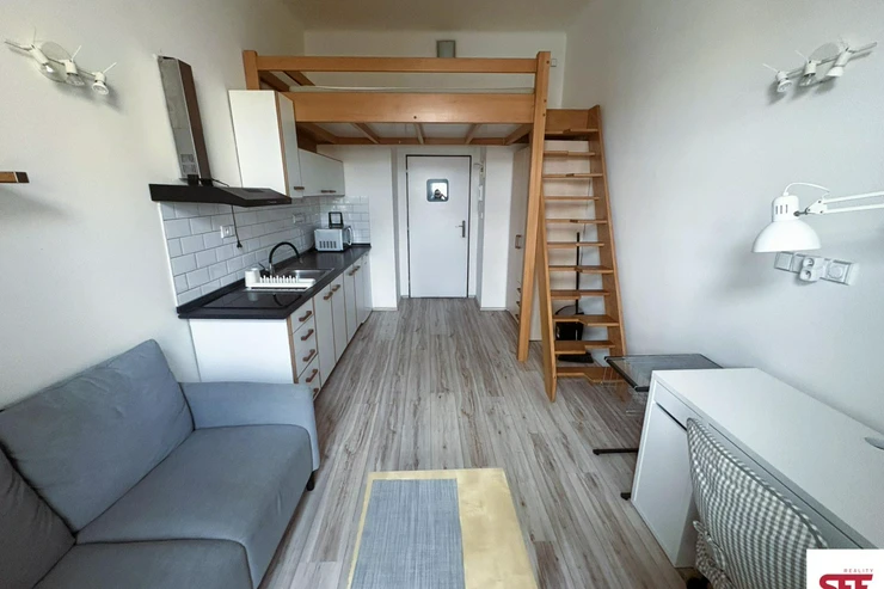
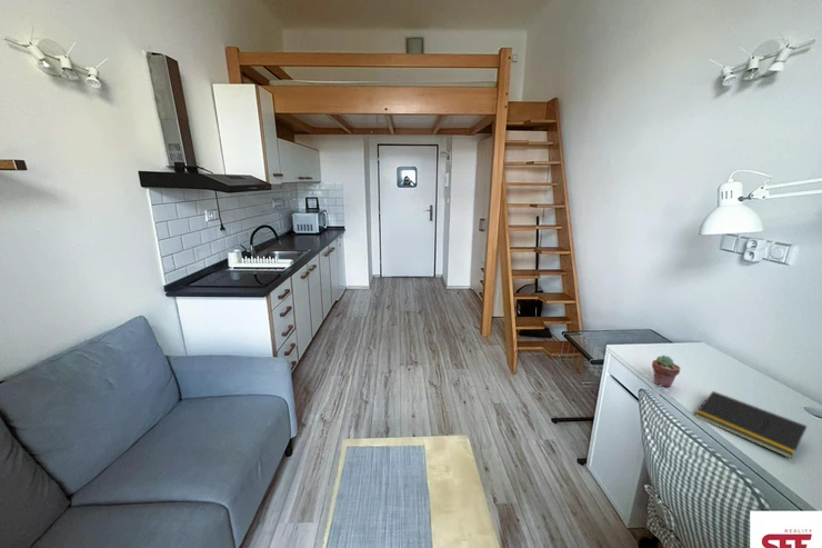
+ notepad [693,390,808,460]
+ potted succulent [651,355,681,388]
